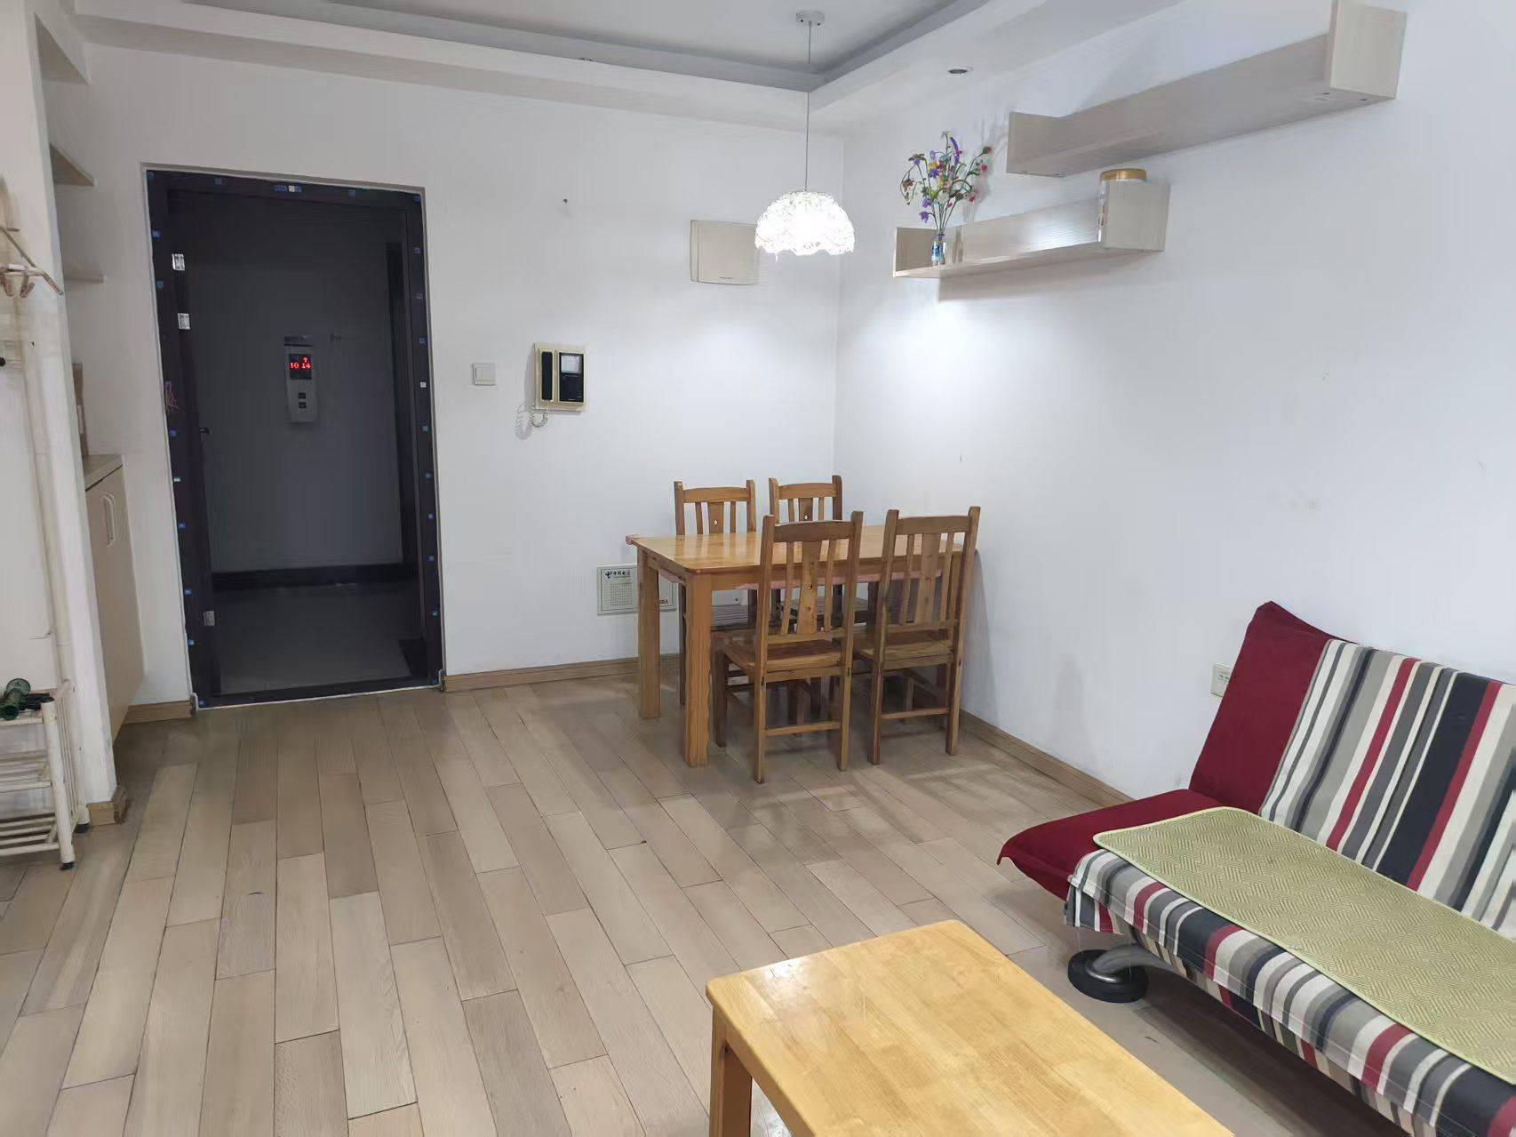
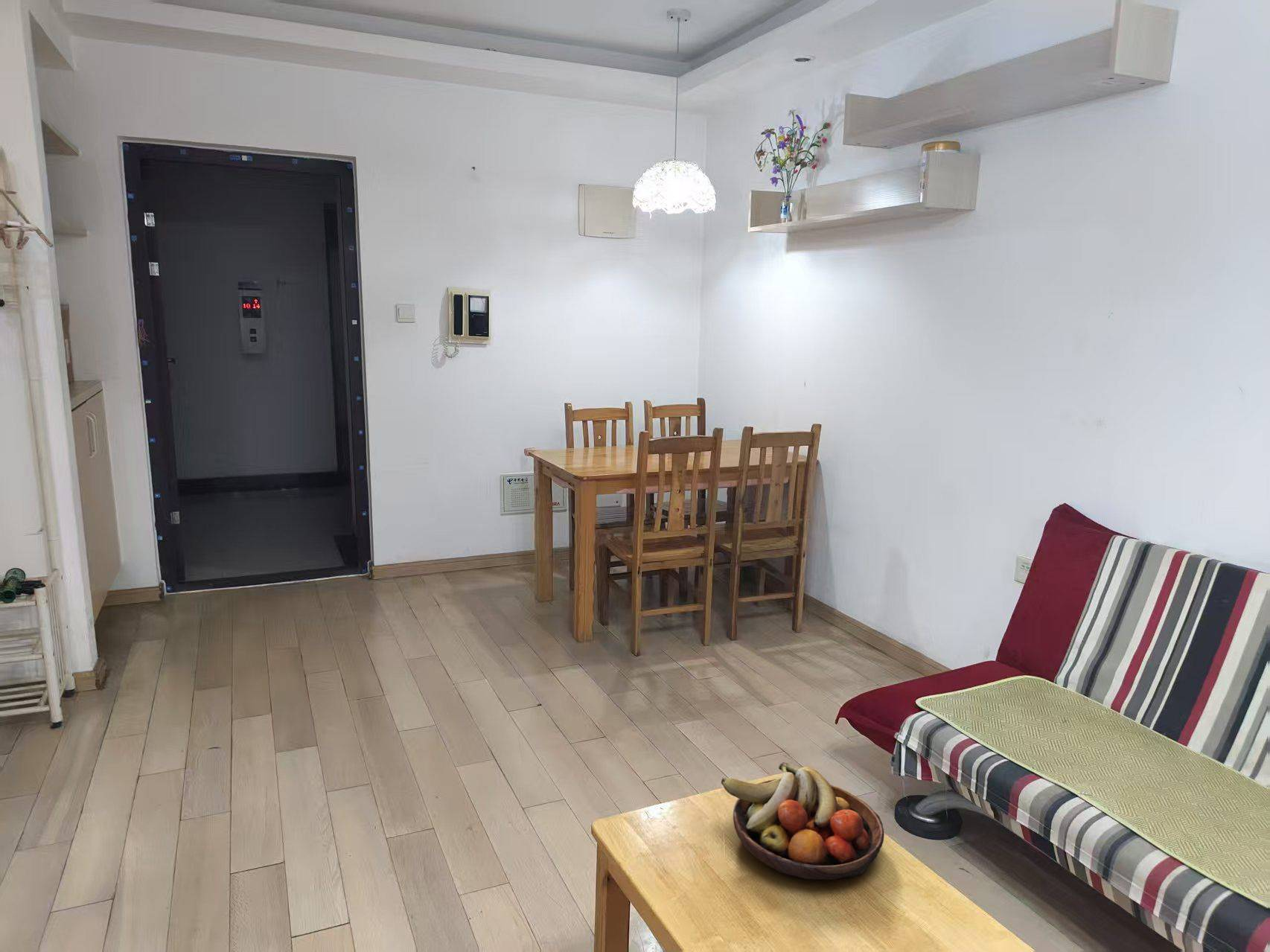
+ fruit bowl [721,761,884,881]
